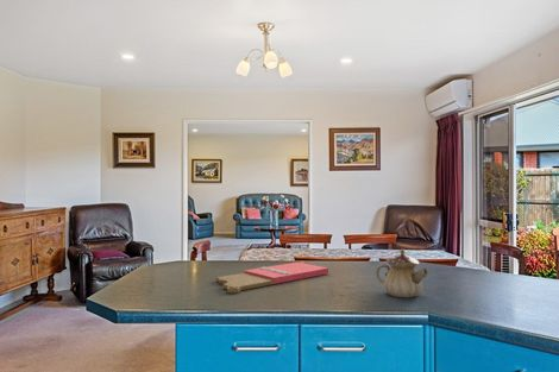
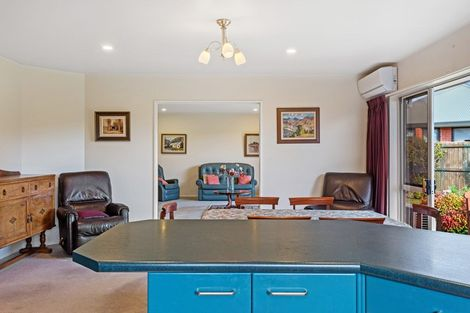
- cutting board [215,261,329,294]
- teapot [375,248,429,298]
